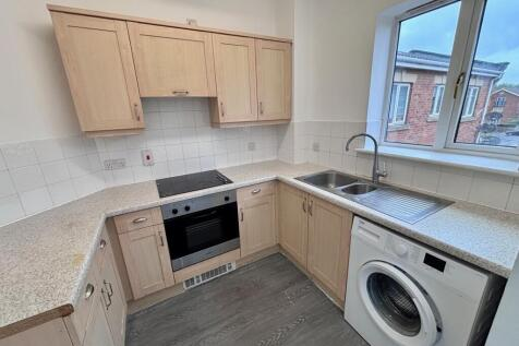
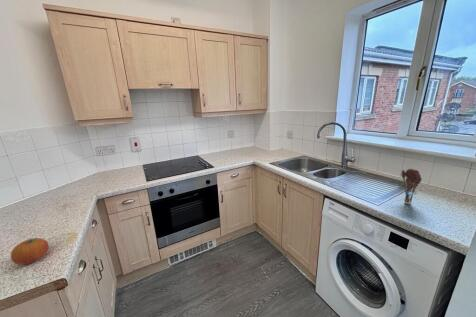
+ utensil holder [400,168,423,204]
+ fruit [10,237,50,266]
